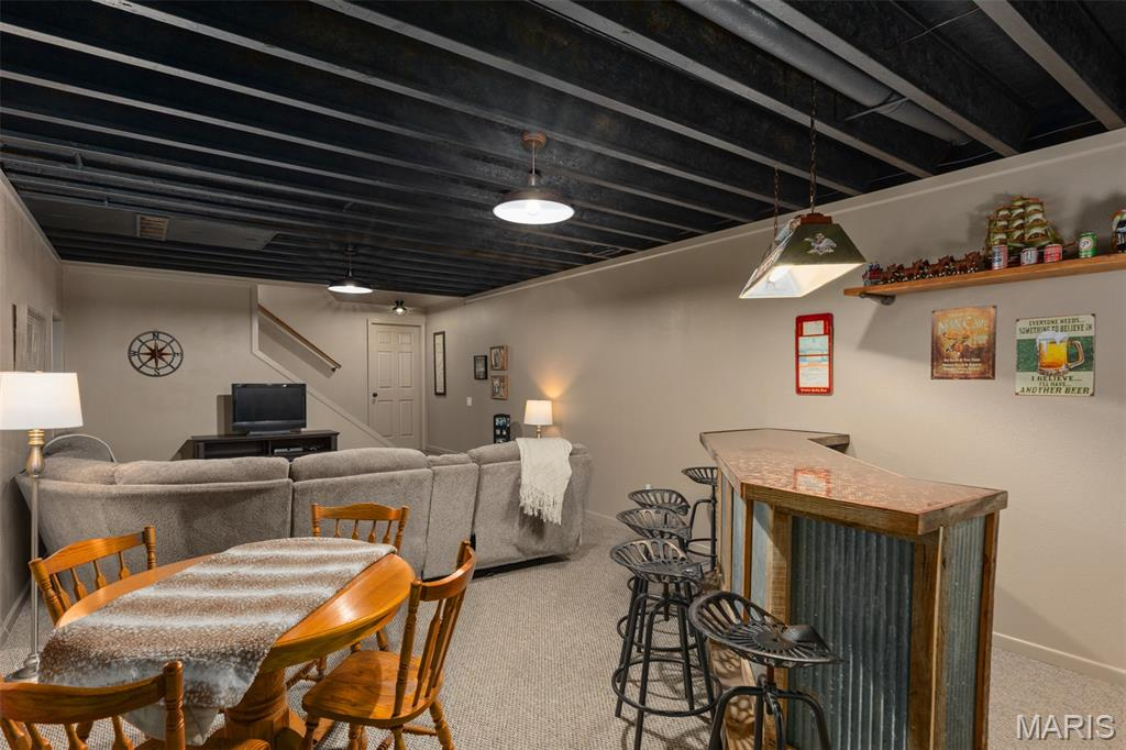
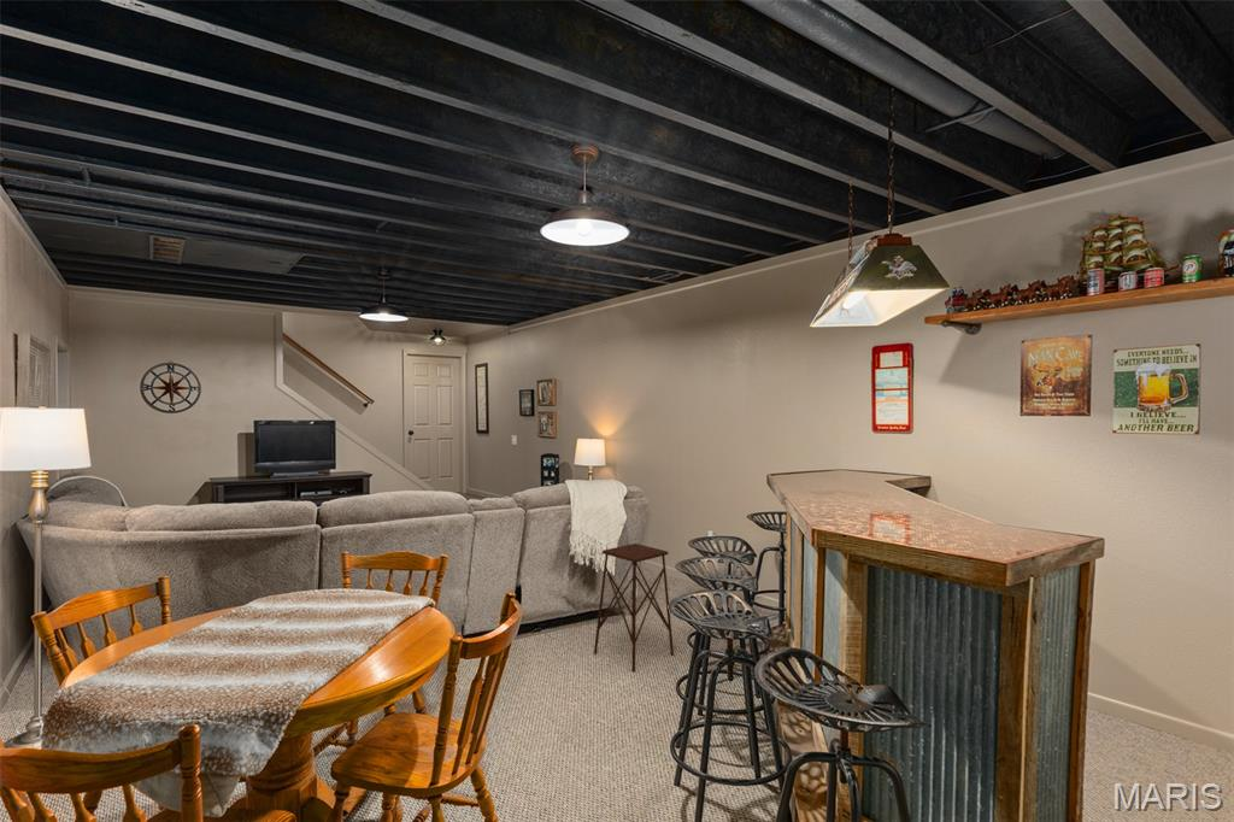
+ side table [593,542,675,673]
